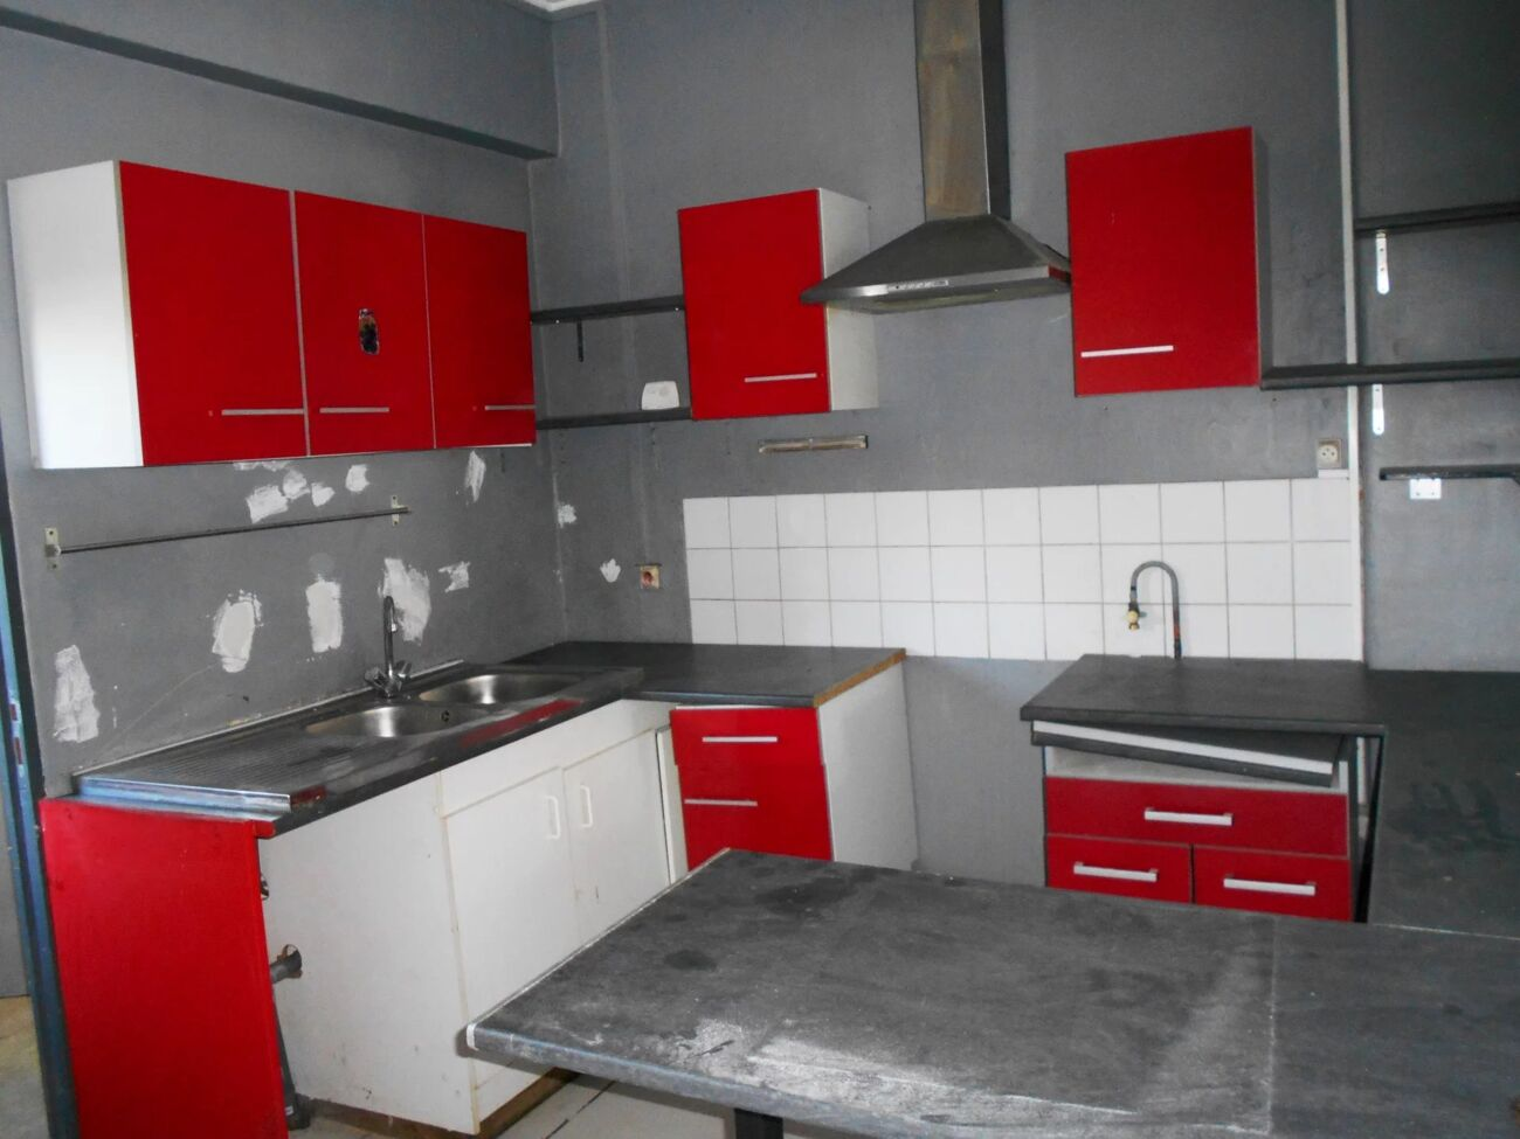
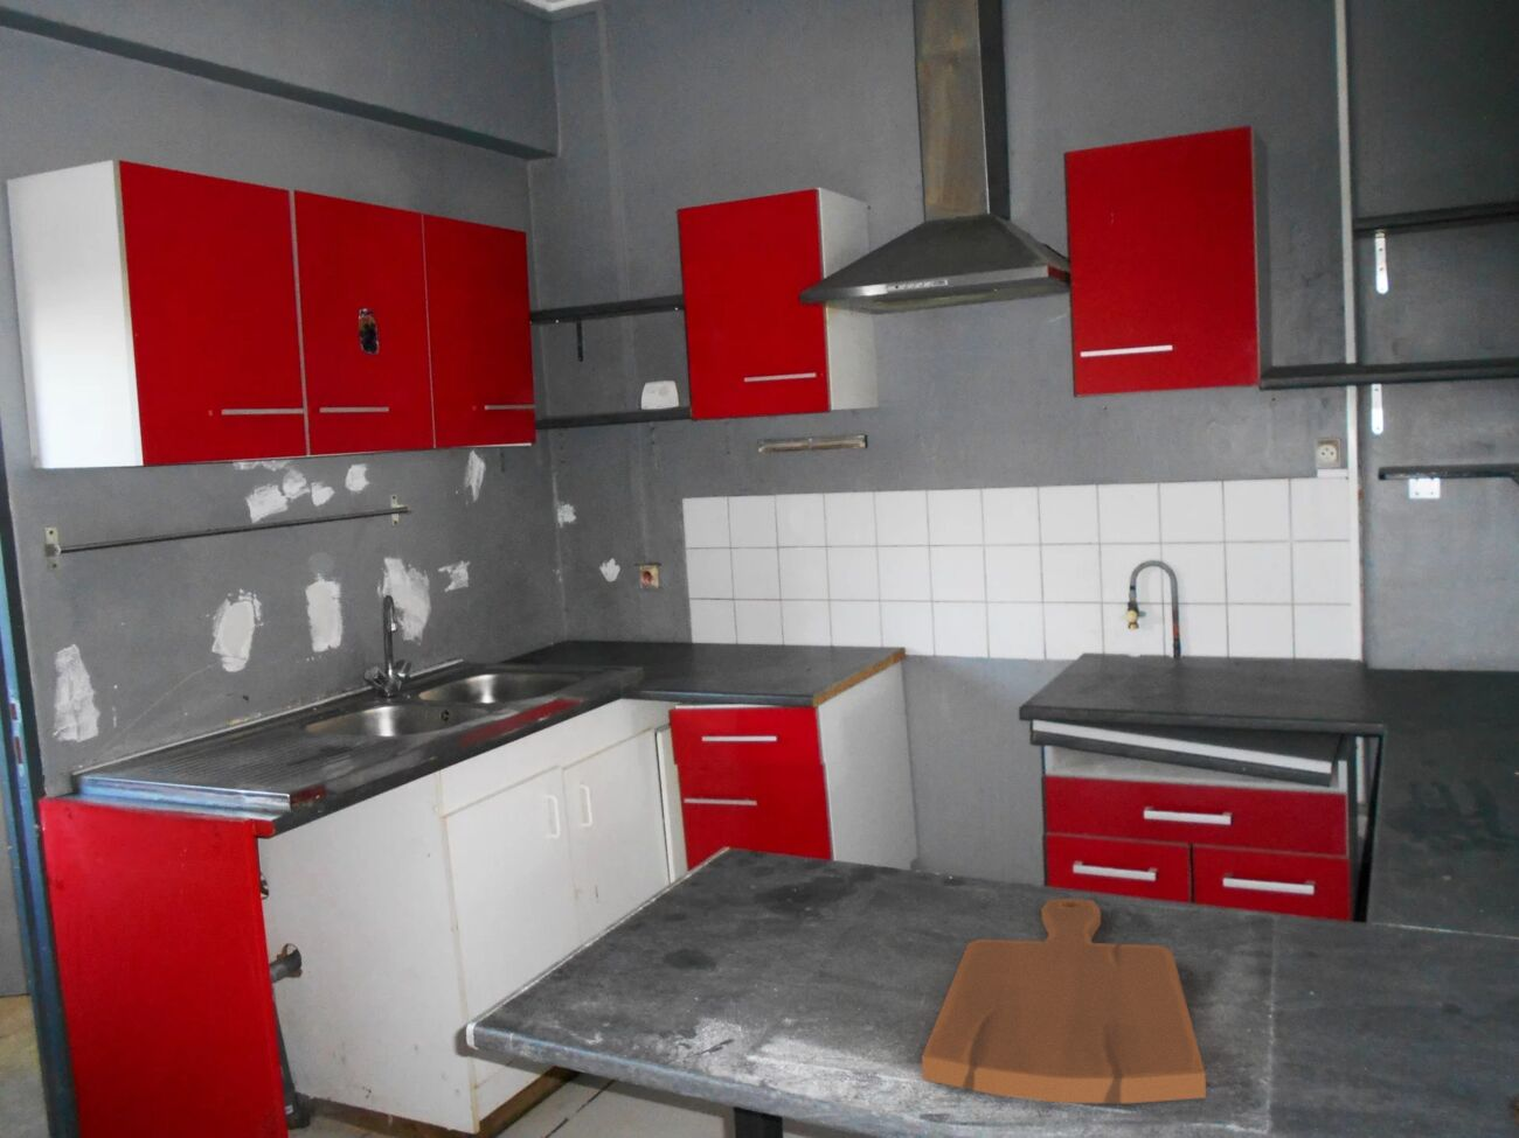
+ cutting board [921,898,1207,1105]
